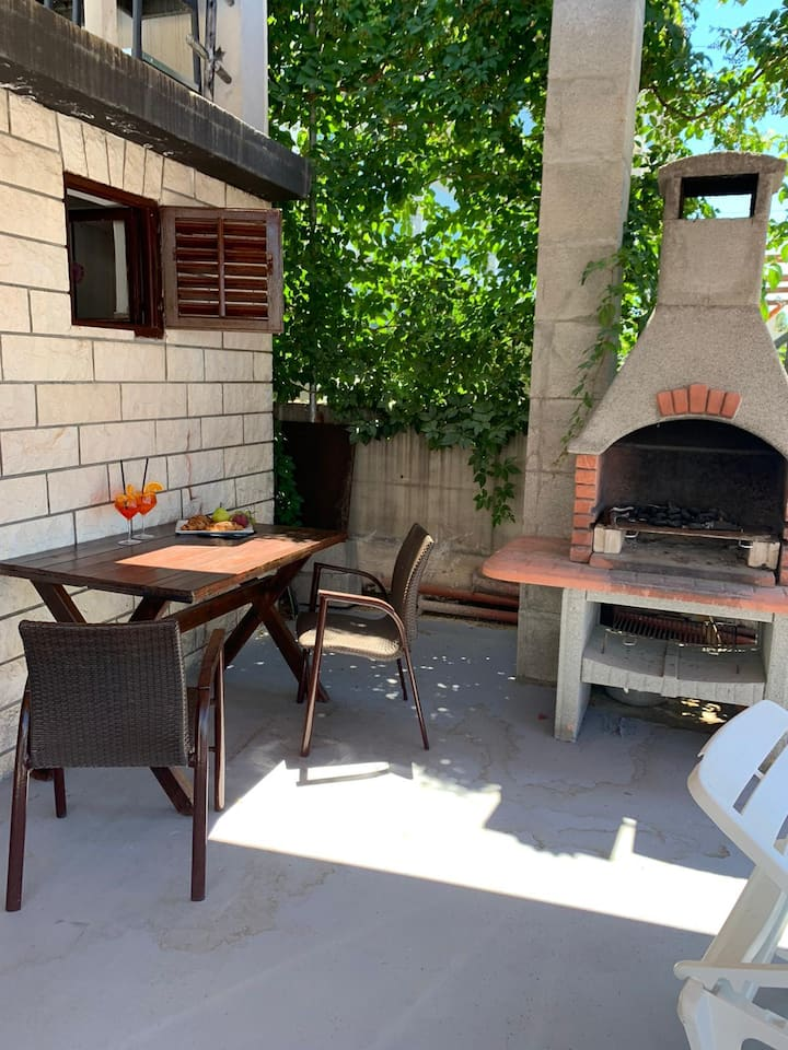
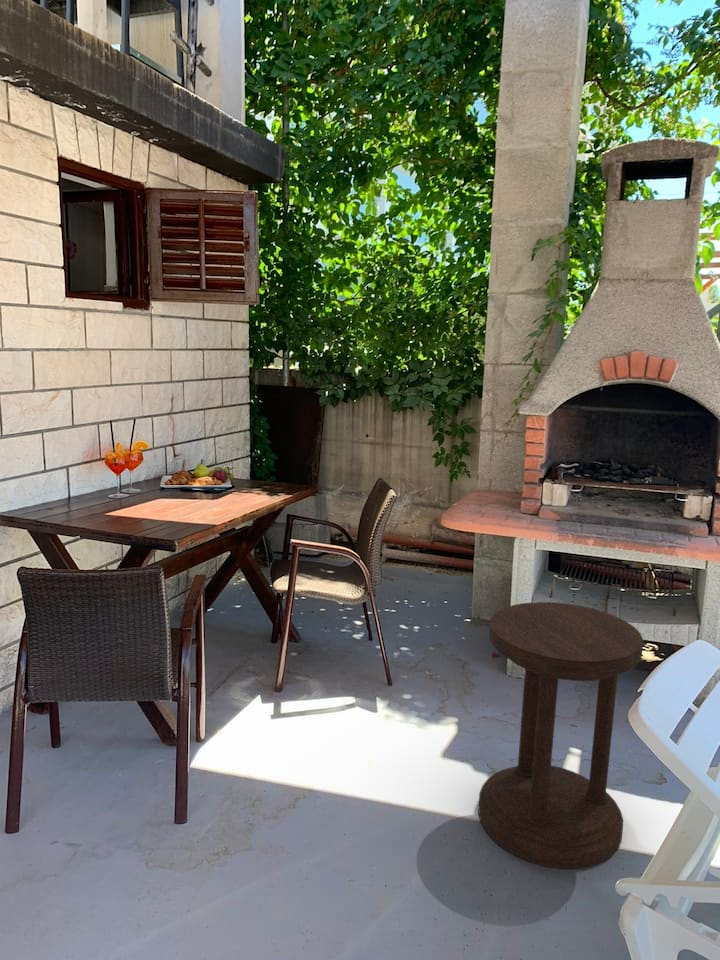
+ side table [477,601,644,870]
